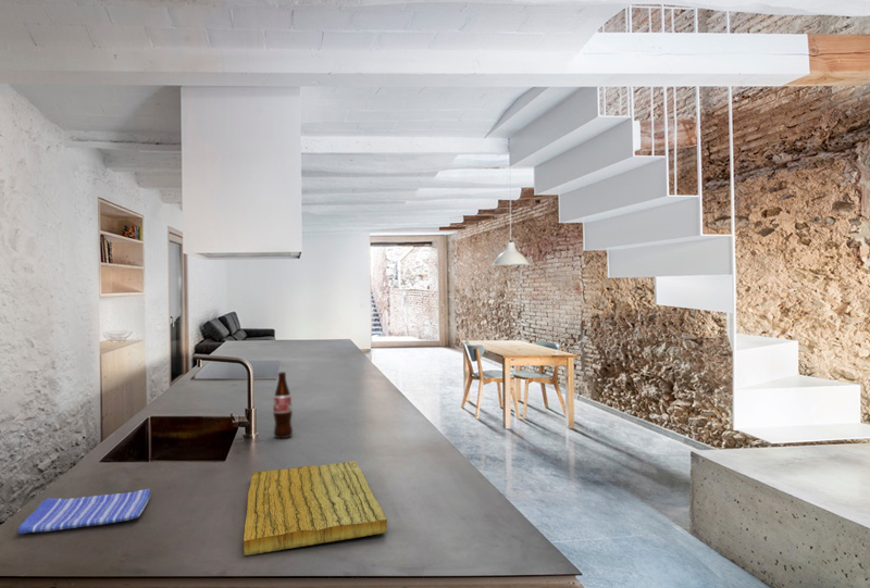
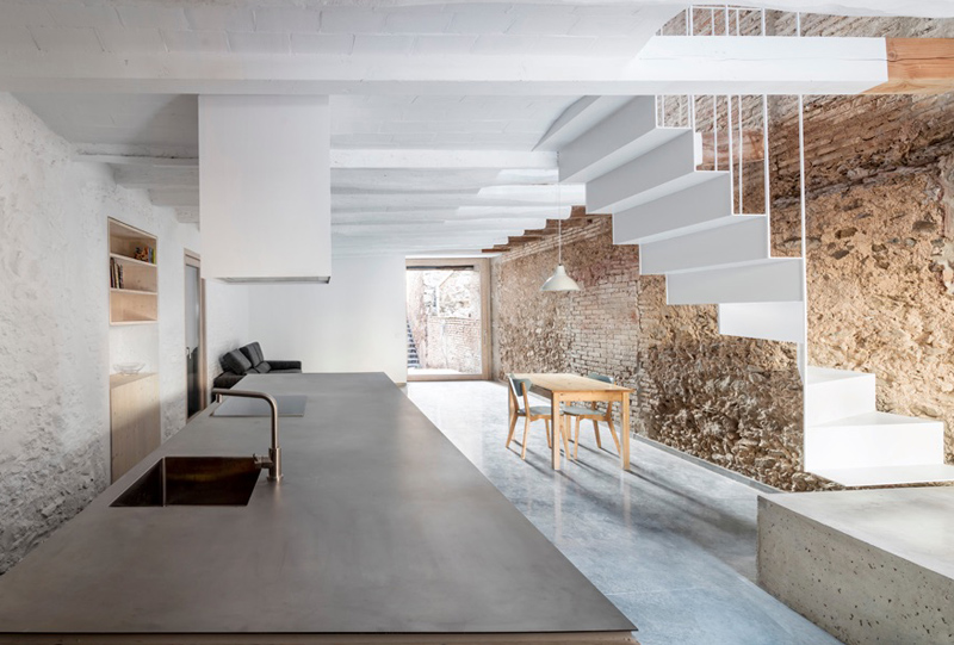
- cutting board [243,460,388,556]
- dish towel [16,487,151,535]
- bottle [272,371,294,439]
